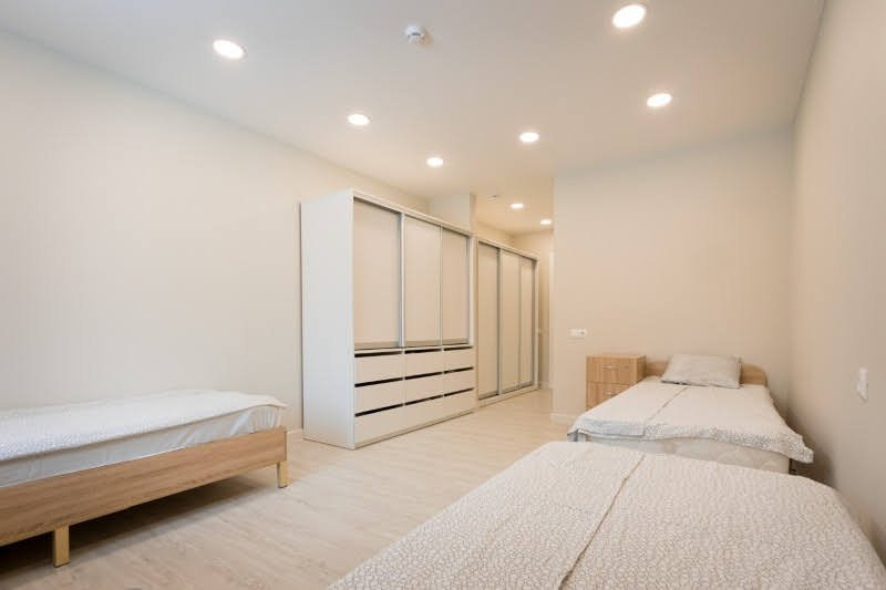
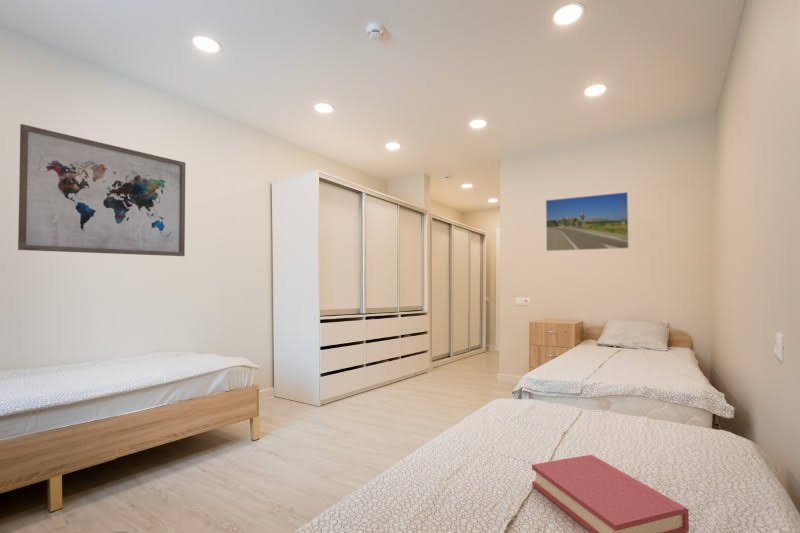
+ wall art [17,123,186,257]
+ hardback book [531,454,690,533]
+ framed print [545,191,630,252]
